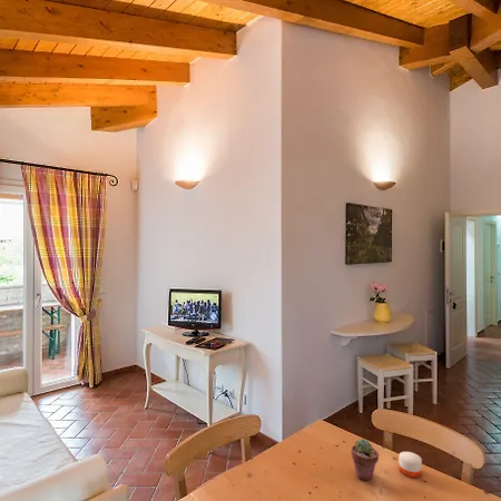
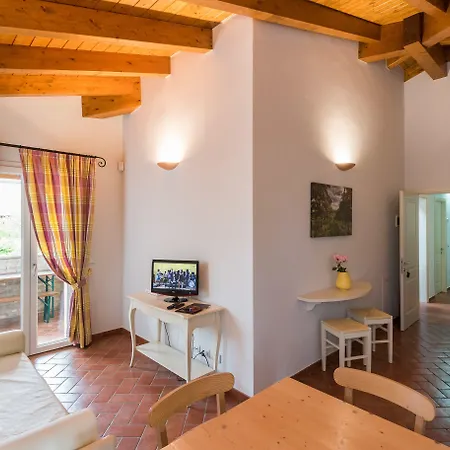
- candle [397,451,423,479]
- potted succulent [350,438,380,481]
